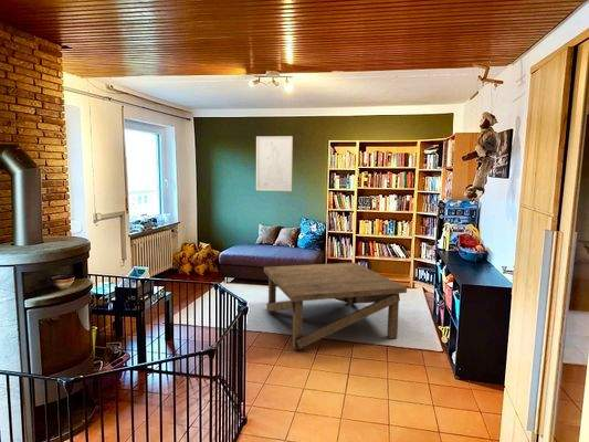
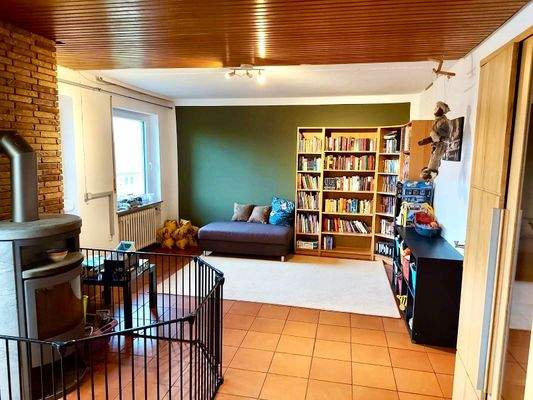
- wall art [255,135,294,192]
- coffee table [263,262,408,350]
